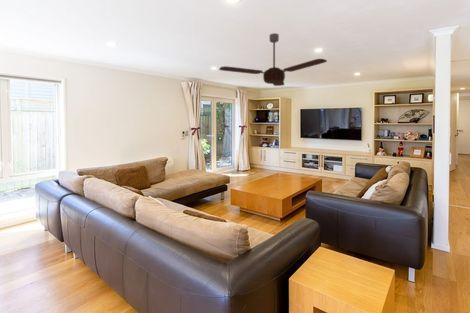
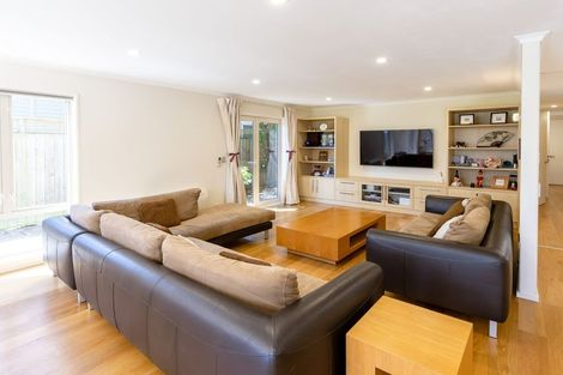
- ceiling fan [218,32,328,87]
